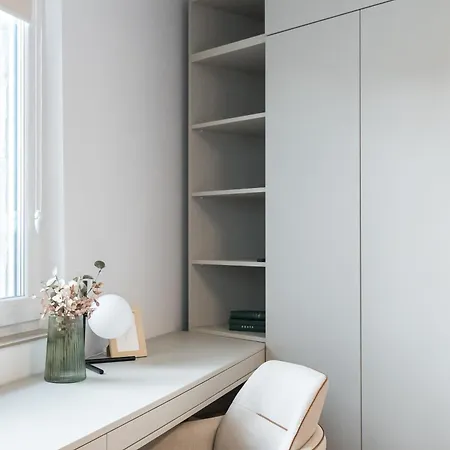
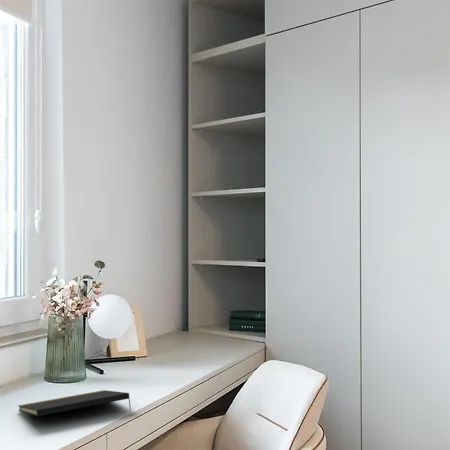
+ notepad [17,389,132,417]
